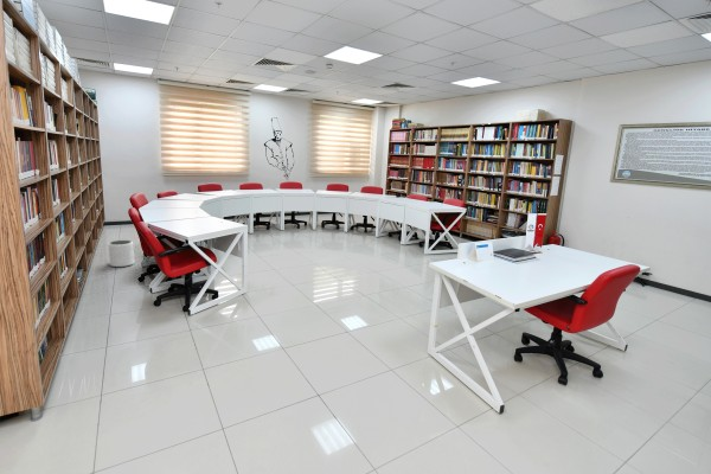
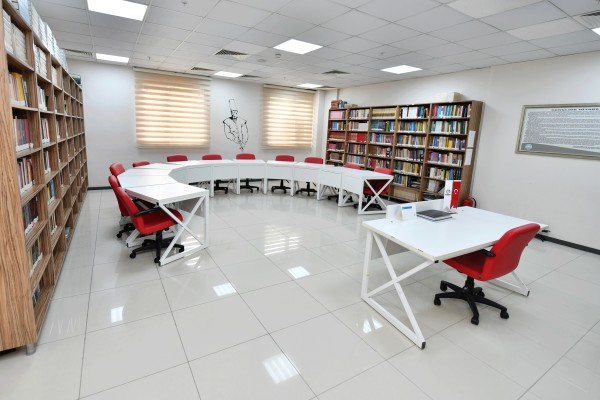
- plant pot [107,239,135,268]
